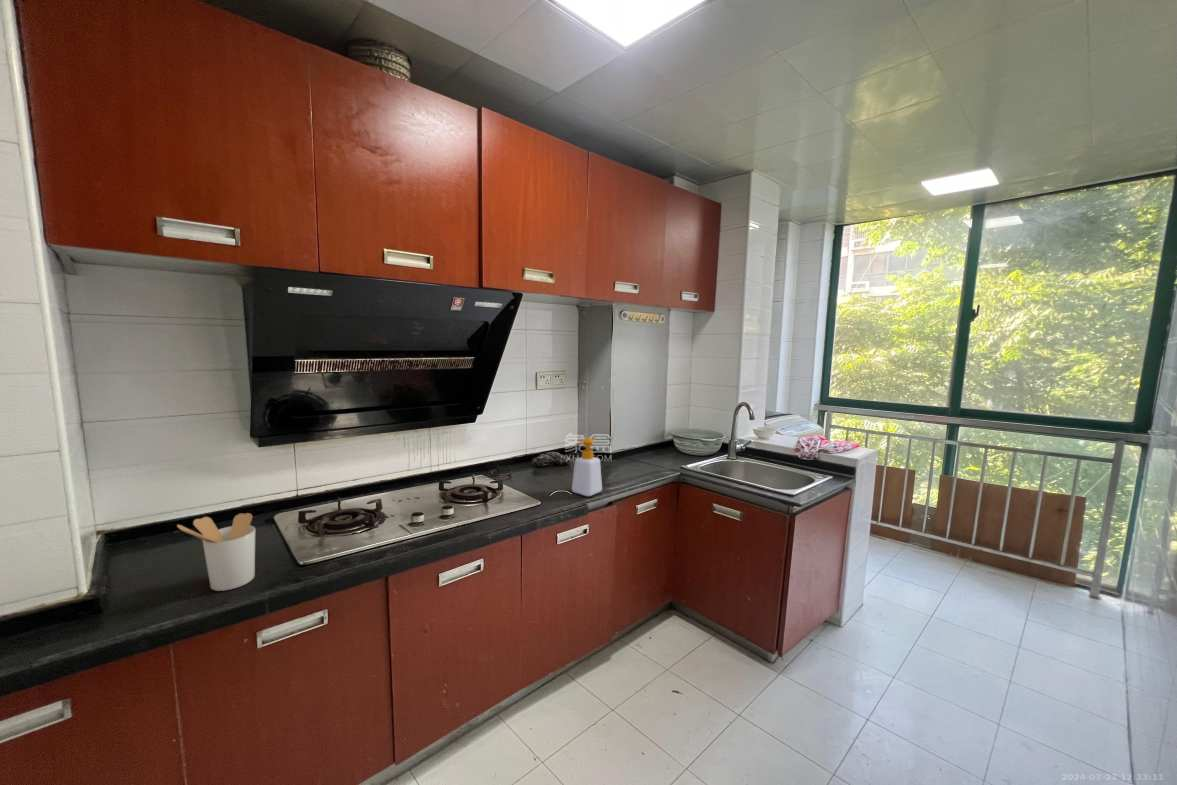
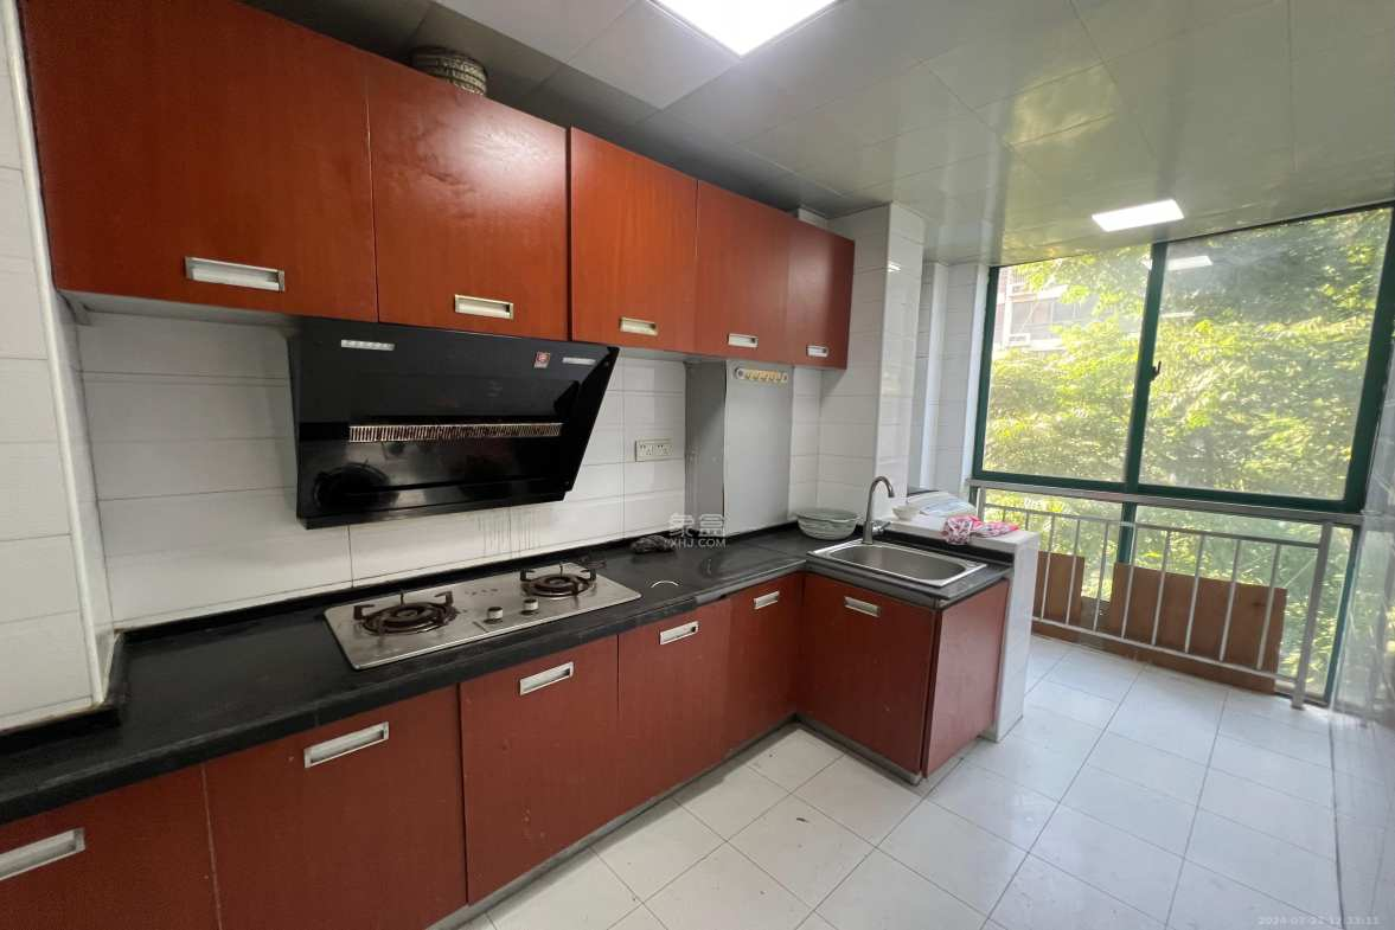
- utensil holder [176,512,256,592]
- soap bottle [571,437,603,497]
